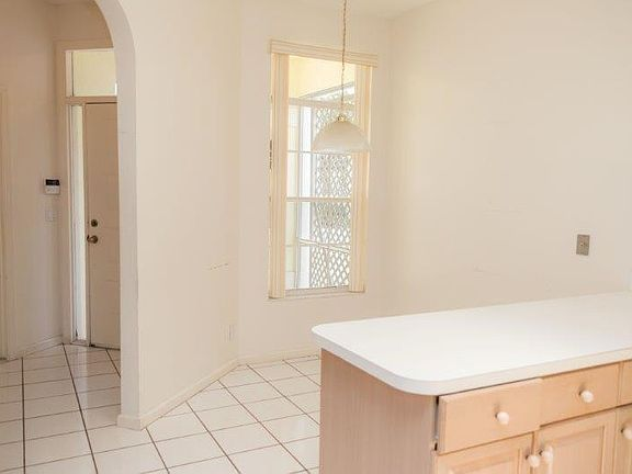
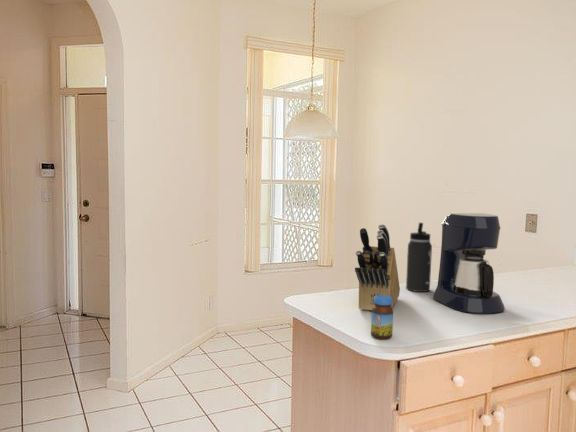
+ coffee maker [432,212,506,315]
+ jar [370,295,394,340]
+ thermos bottle [405,222,433,293]
+ knife block [354,223,401,311]
